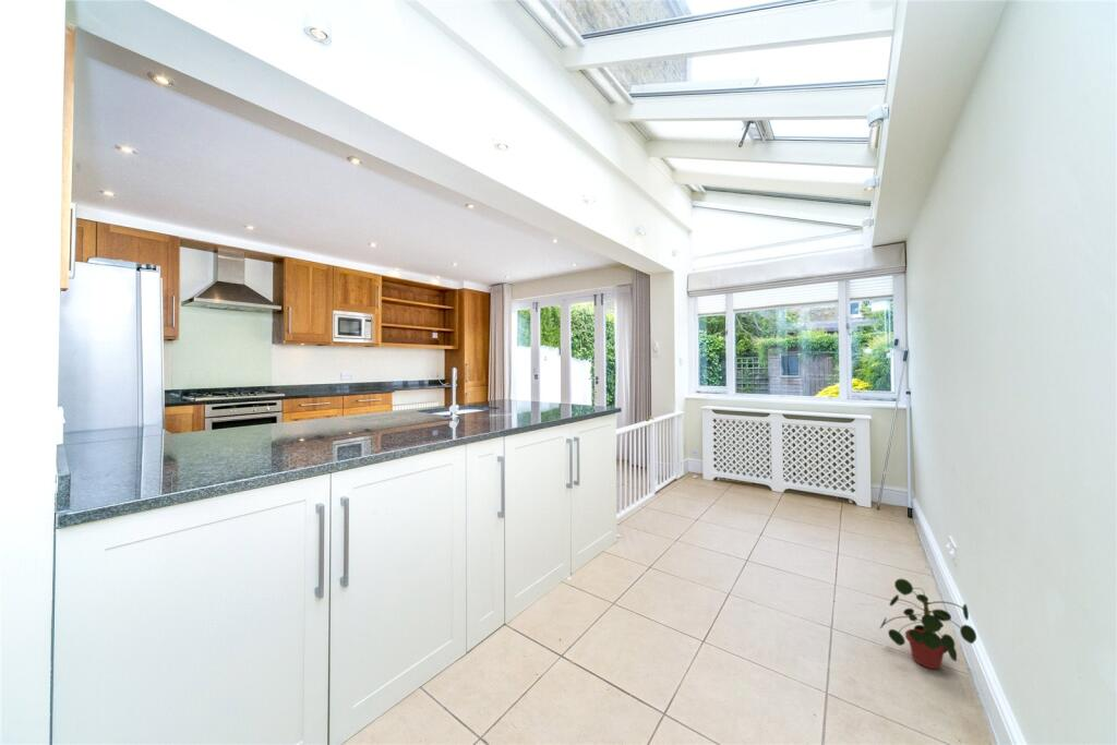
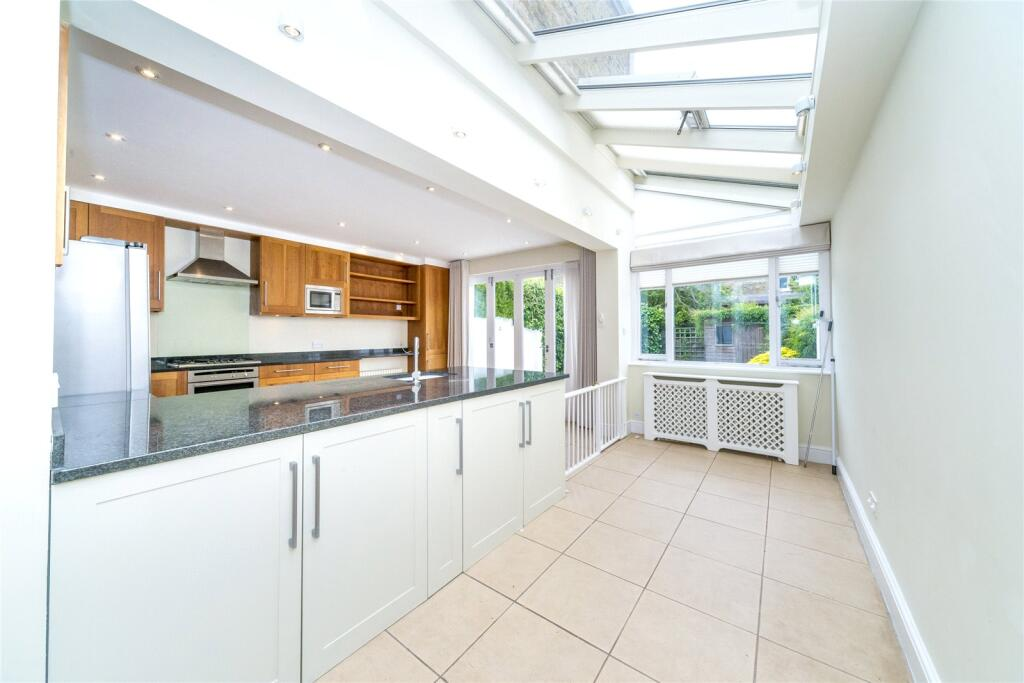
- potted plant [879,578,977,670]
